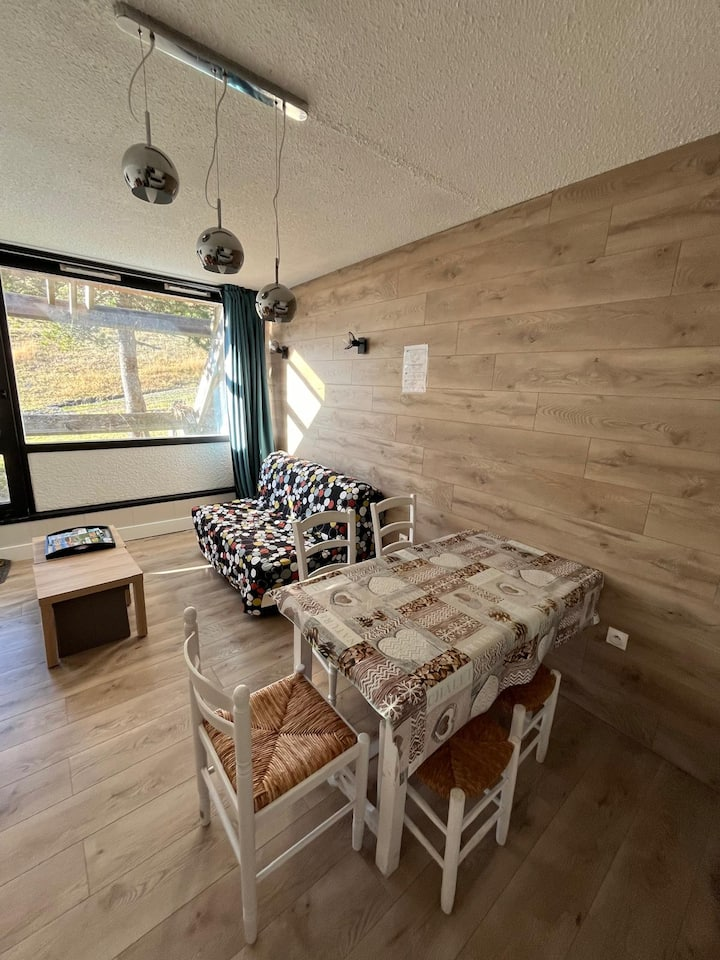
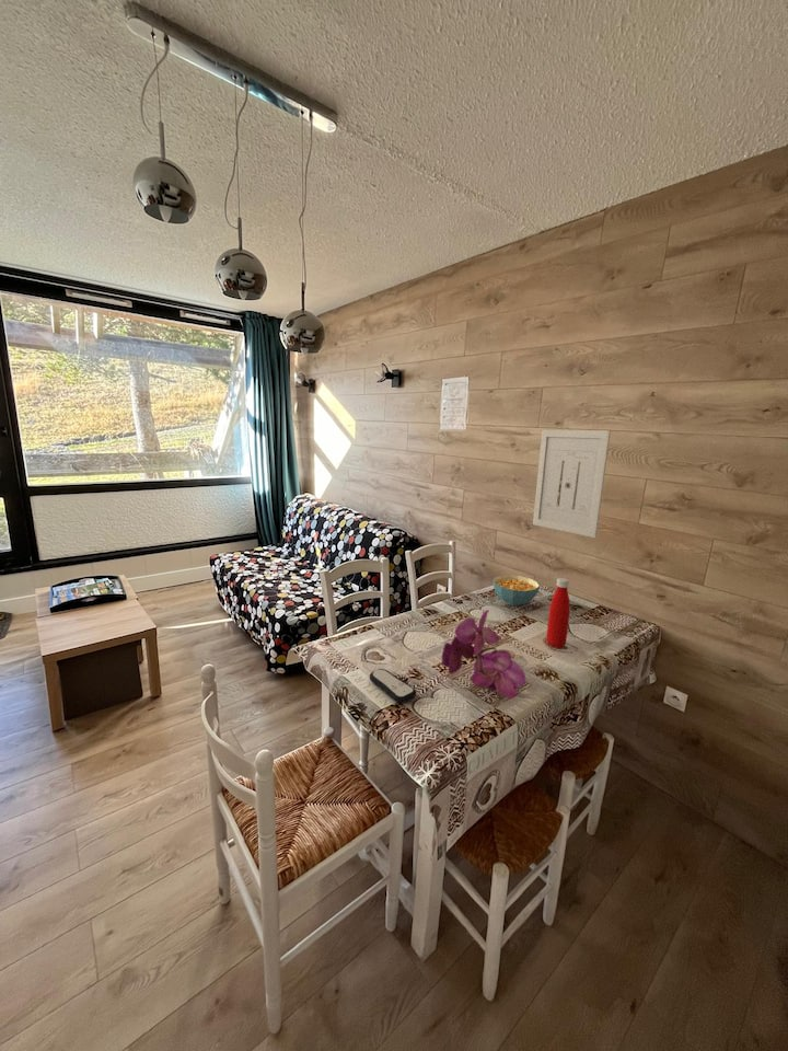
+ wall art [532,429,612,539]
+ flower [441,609,528,700]
+ bottle [545,577,571,649]
+ remote control [369,668,417,704]
+ cereal bowl [491,574,541,607]
